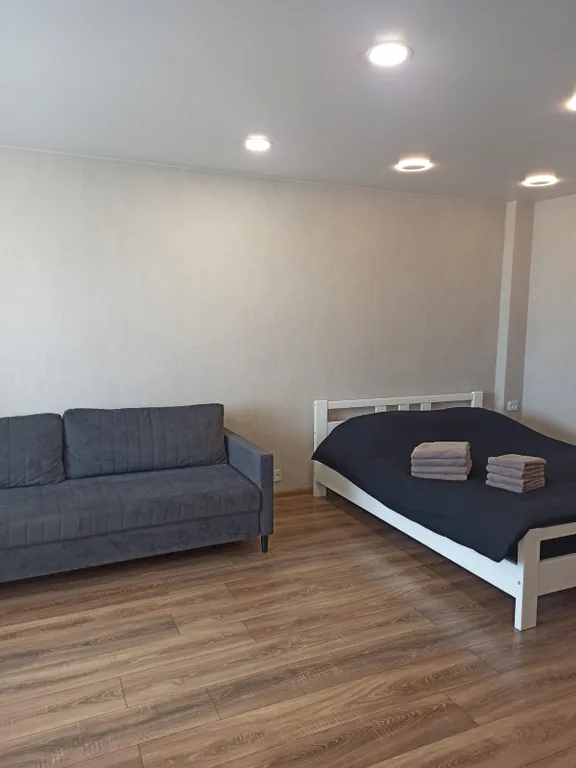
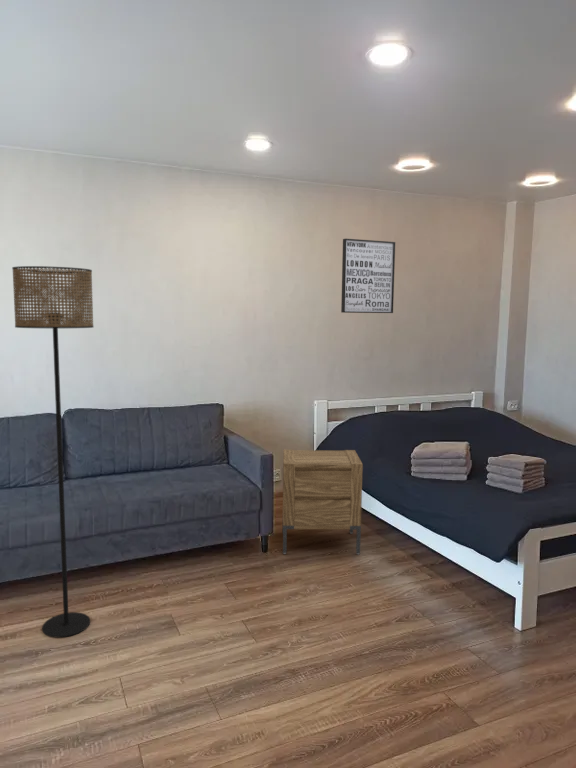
+ floor lamp [11,265,95,639]
+ nightstand [281,449,364,555]
+ wall art [340,238,396,314]
